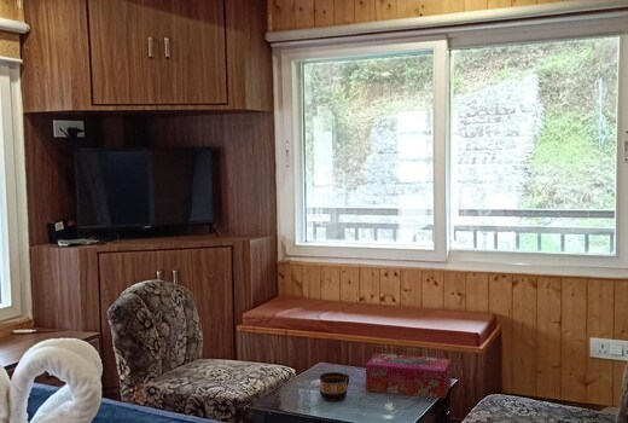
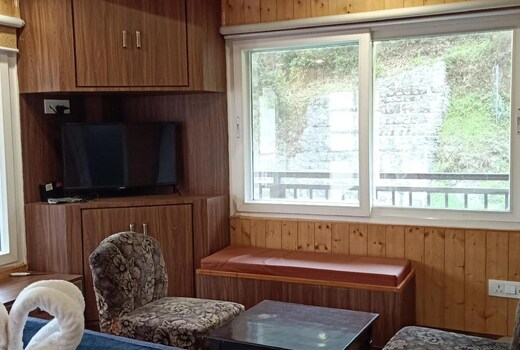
- cup [319,371,350,402]
- tissue box [365,352,452,400]
